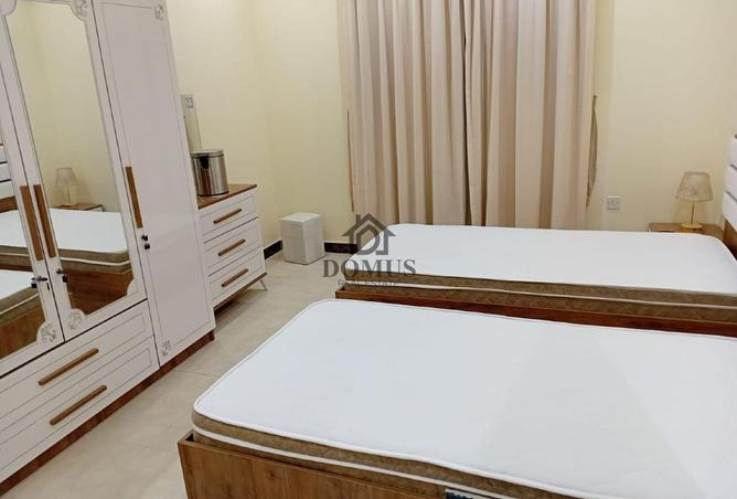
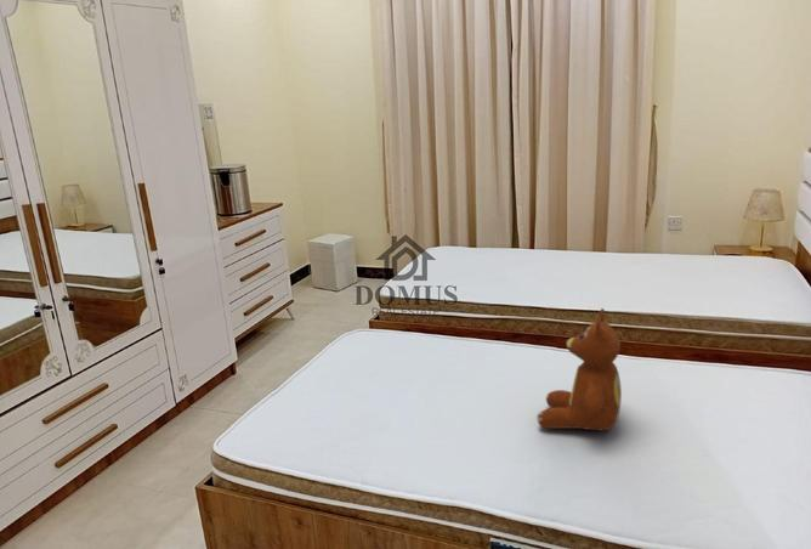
+ teddy bear [535,307,623,431]
